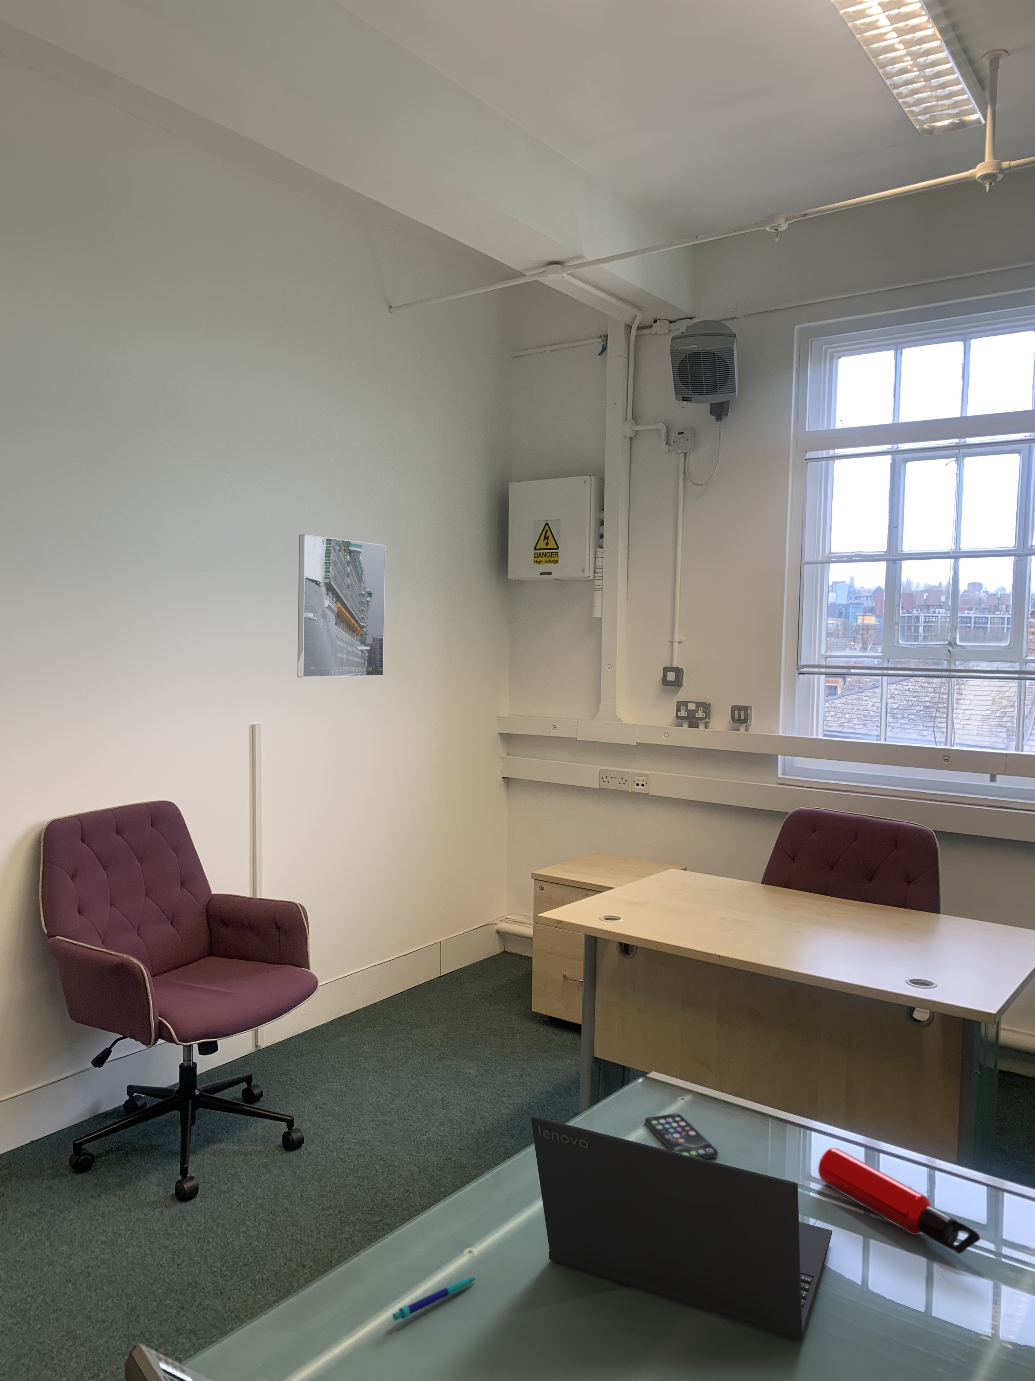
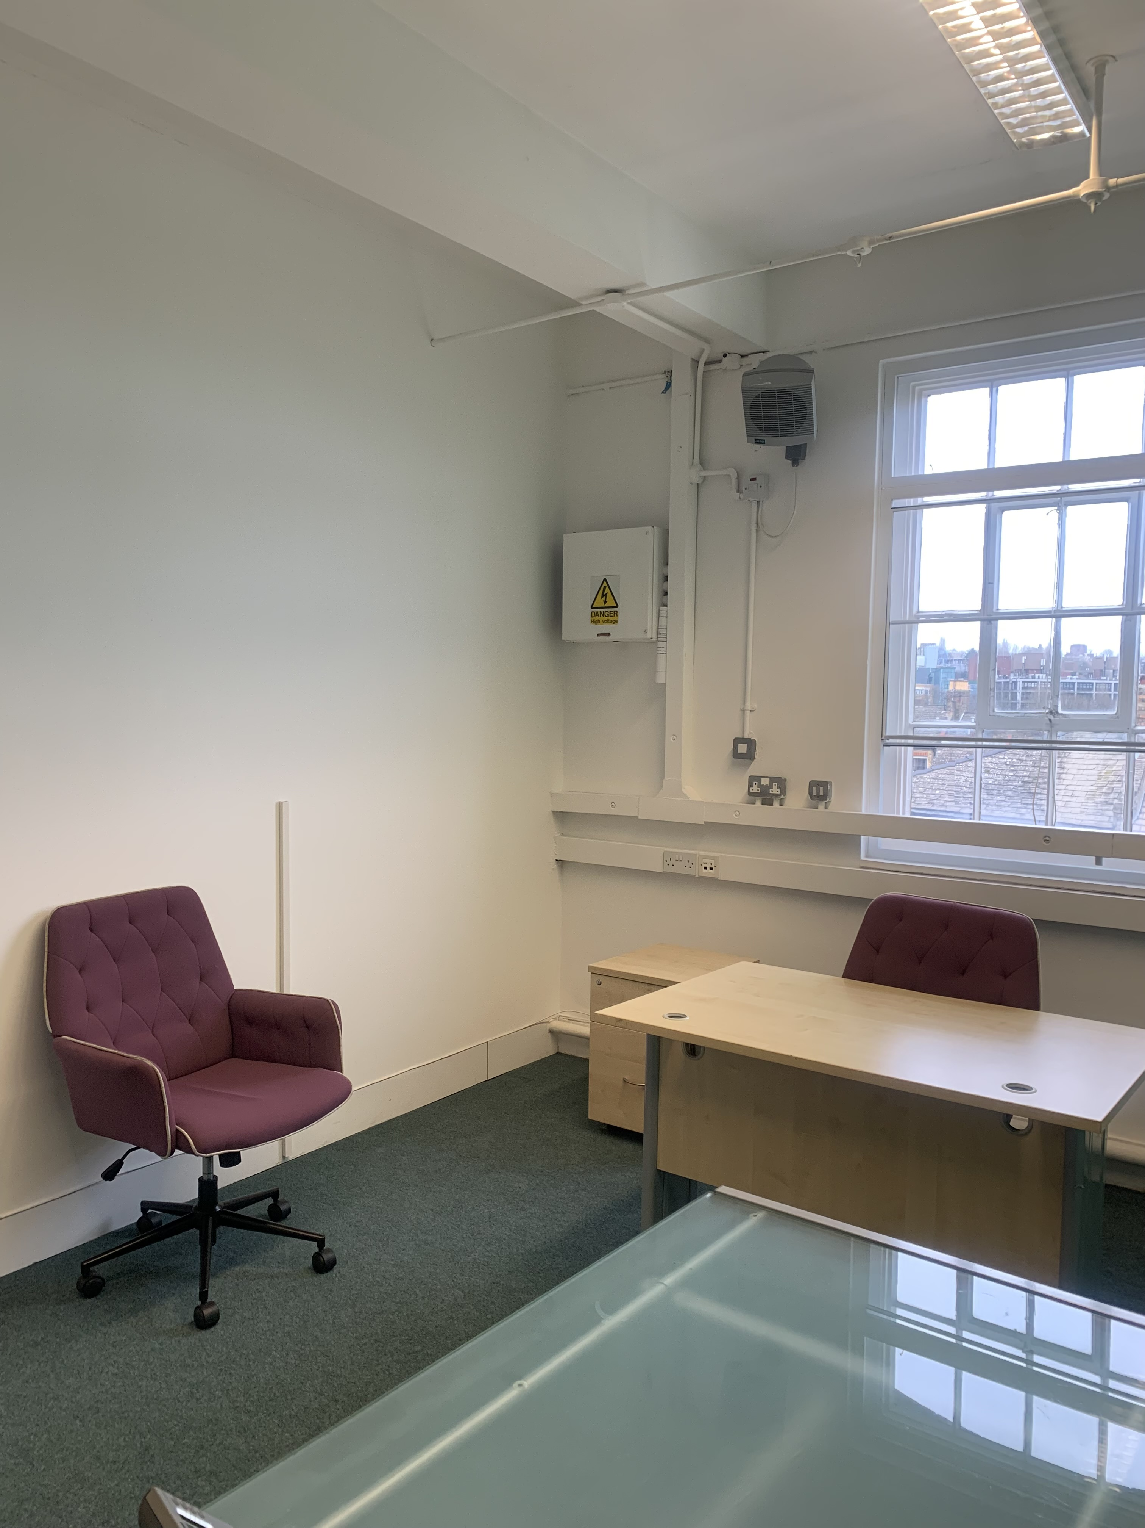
- pen [392,1277,477,1321]
- smartphone [645,1113,719,1159]
- laptop [531,1116,833,1341]
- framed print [297,534,386,679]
- water bottle [818,1147,981,1255]
